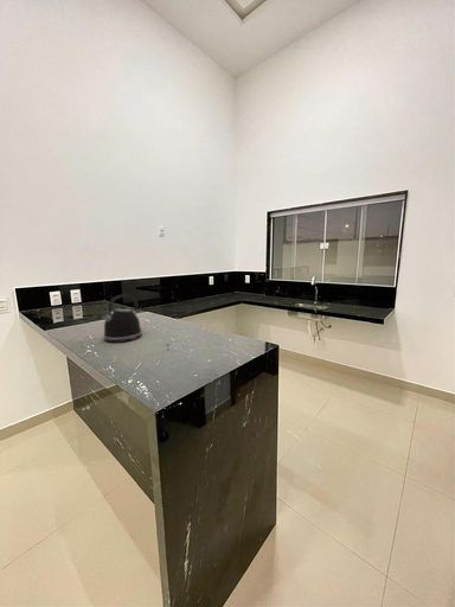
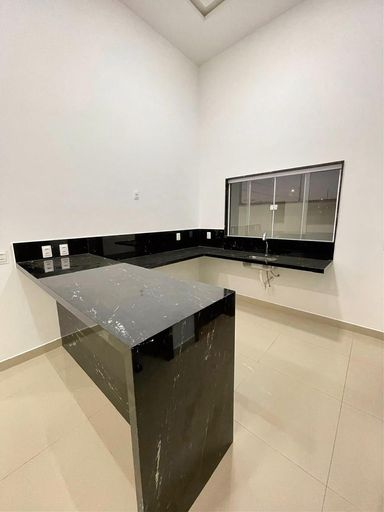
- kettle [101,294,143,344]
